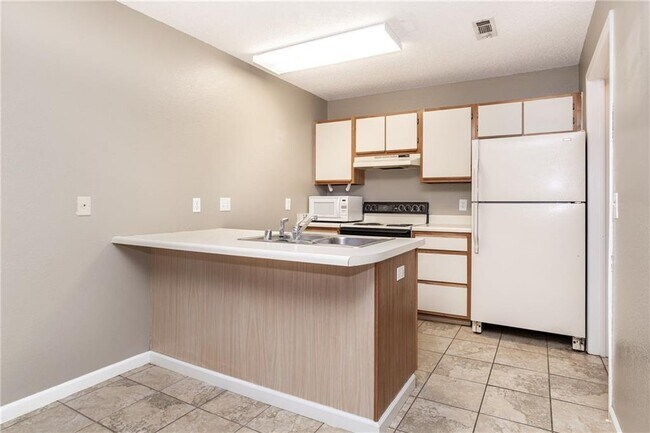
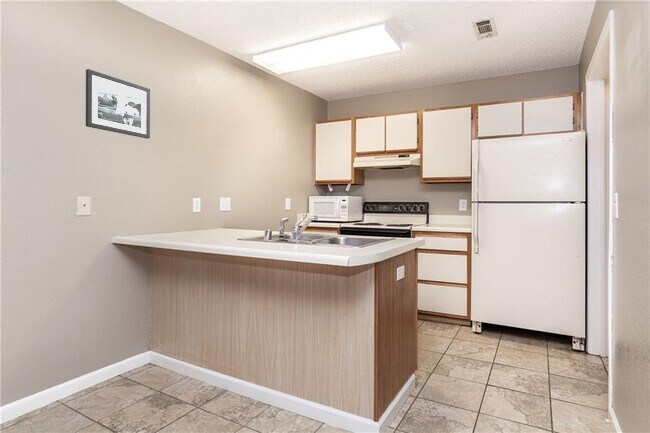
+ picture frame [85,68,151,140]
